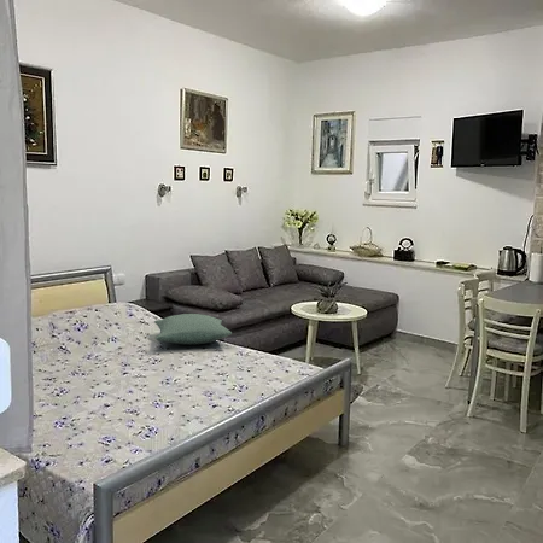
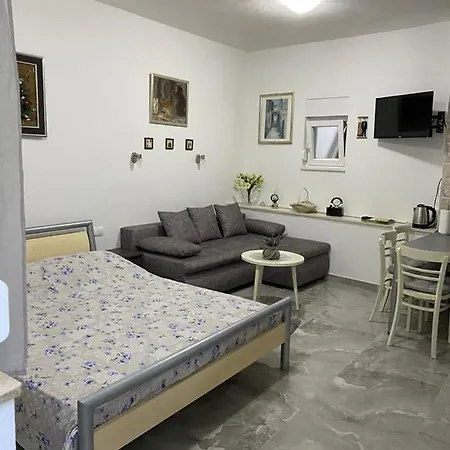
- pillow [153,313,233,345]
